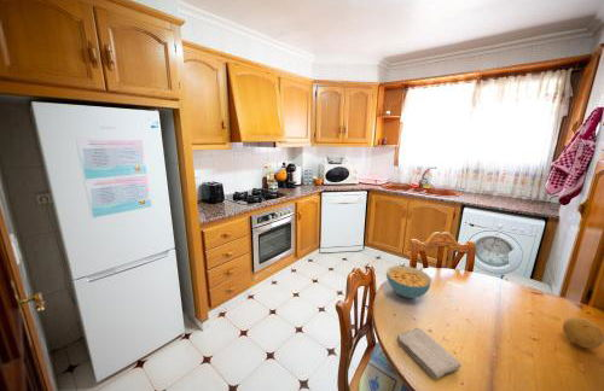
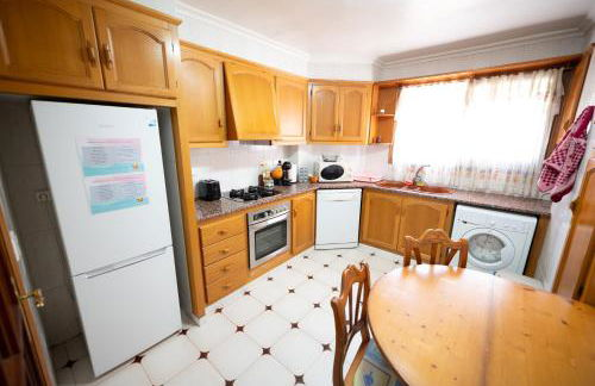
- washcloth [395,327,461,380]
- fruit [562,316,604,350]
- cereal bowl [385,264,432,299]
